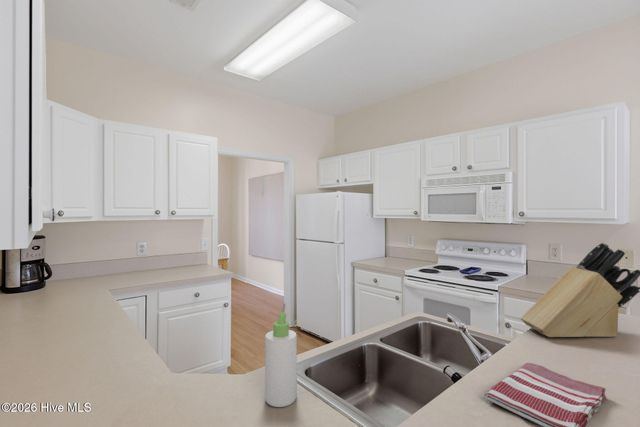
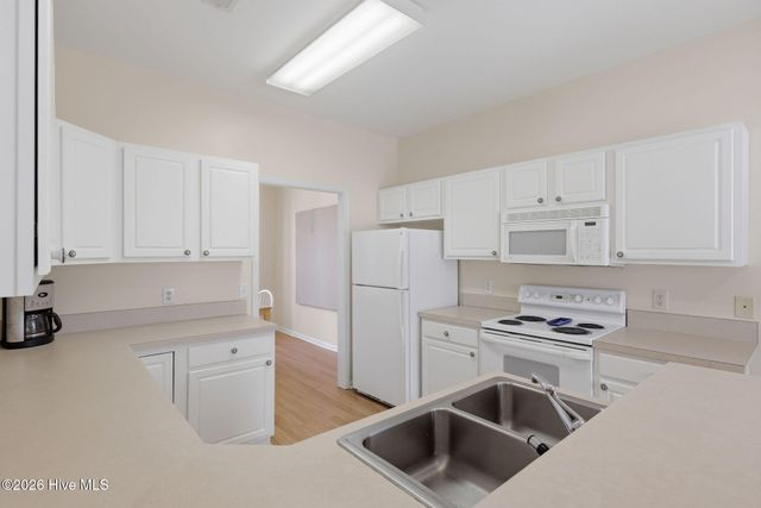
- bottle [264,303,298,408]
- dish towel [484,362,607,427]
- knife block [520,241,640,338]
